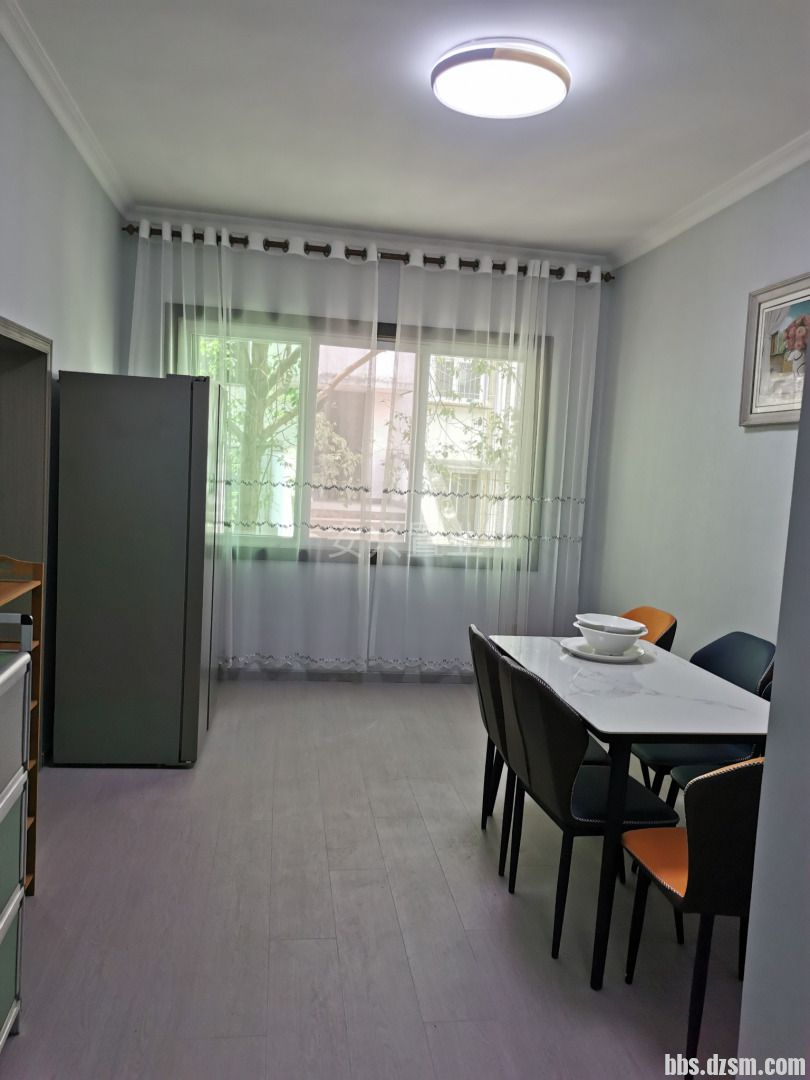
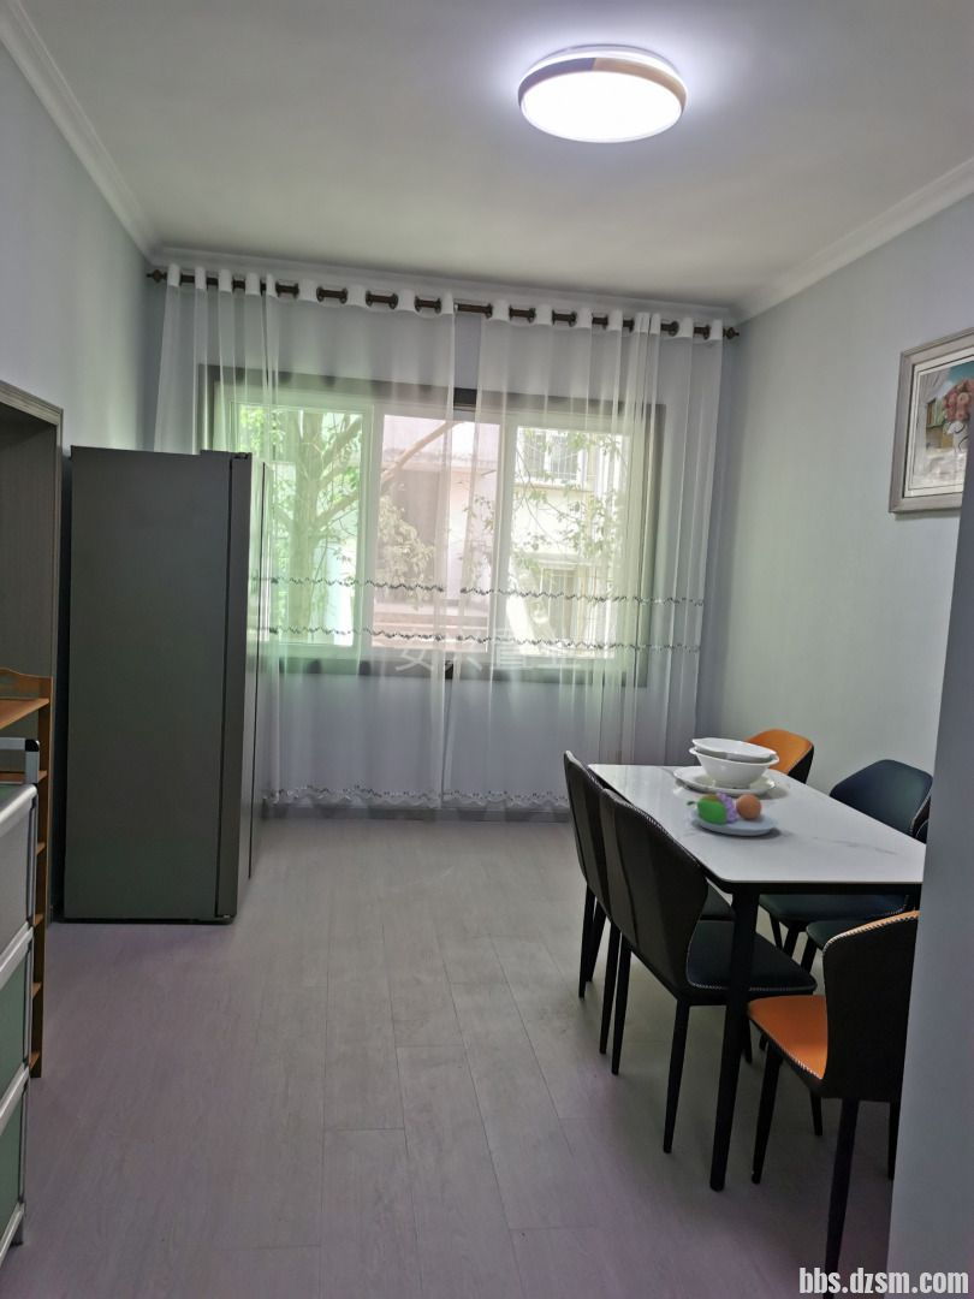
+ fruit bowl [685,785,779,837]
